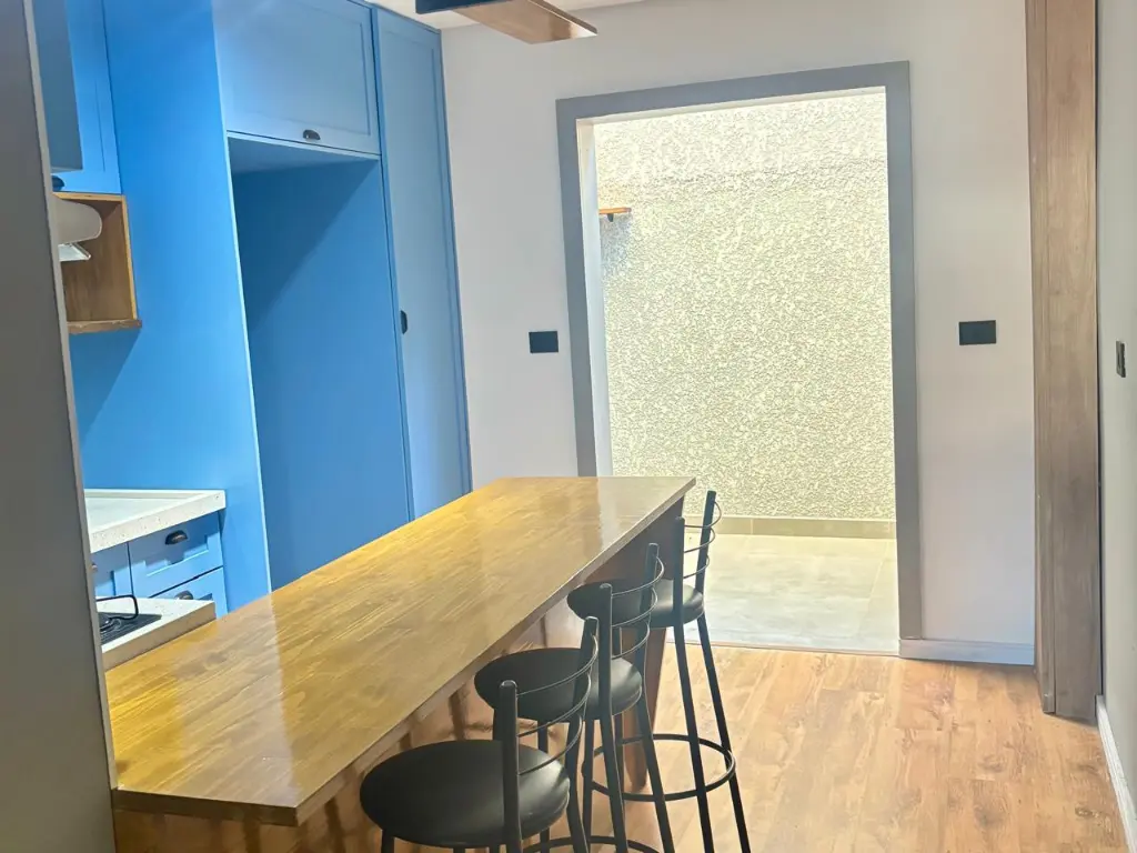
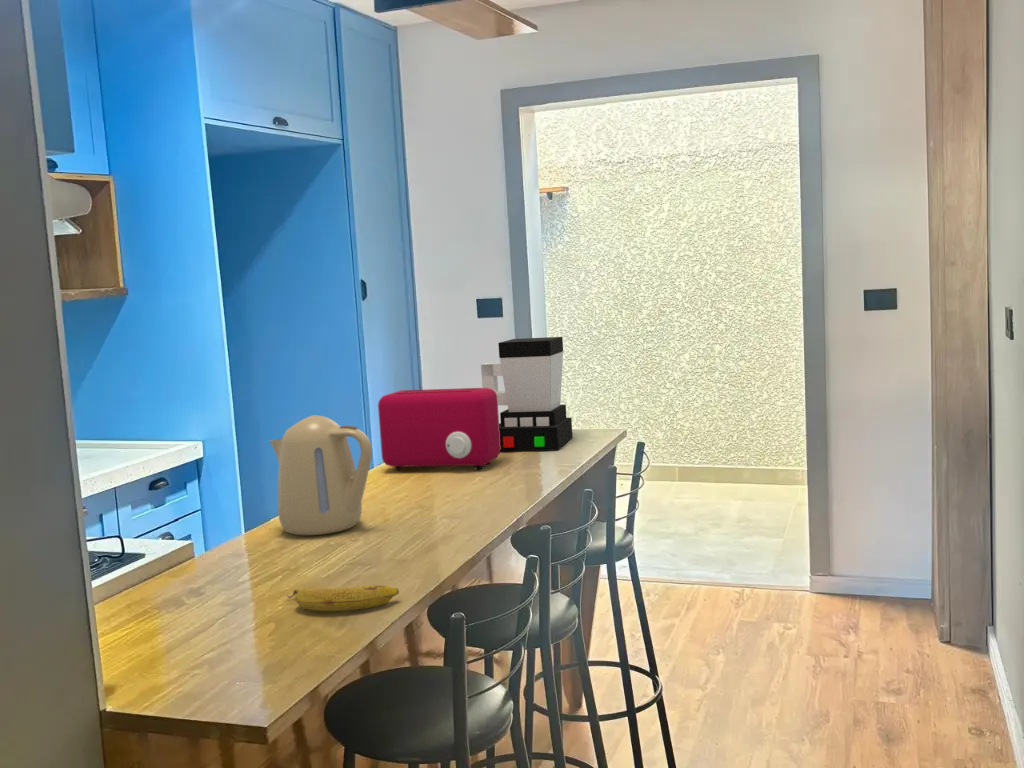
+ toaster [377,387,501,471]
+ kettle [268,414,373,536]
+ coffee maker [480,336,574,452]
+ fruit [286,584,400,612]
